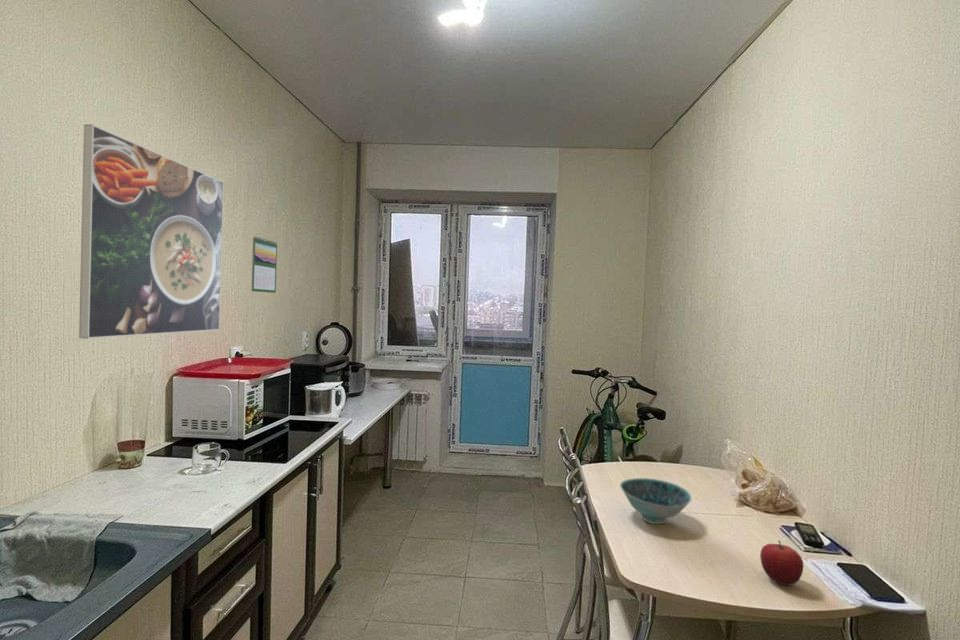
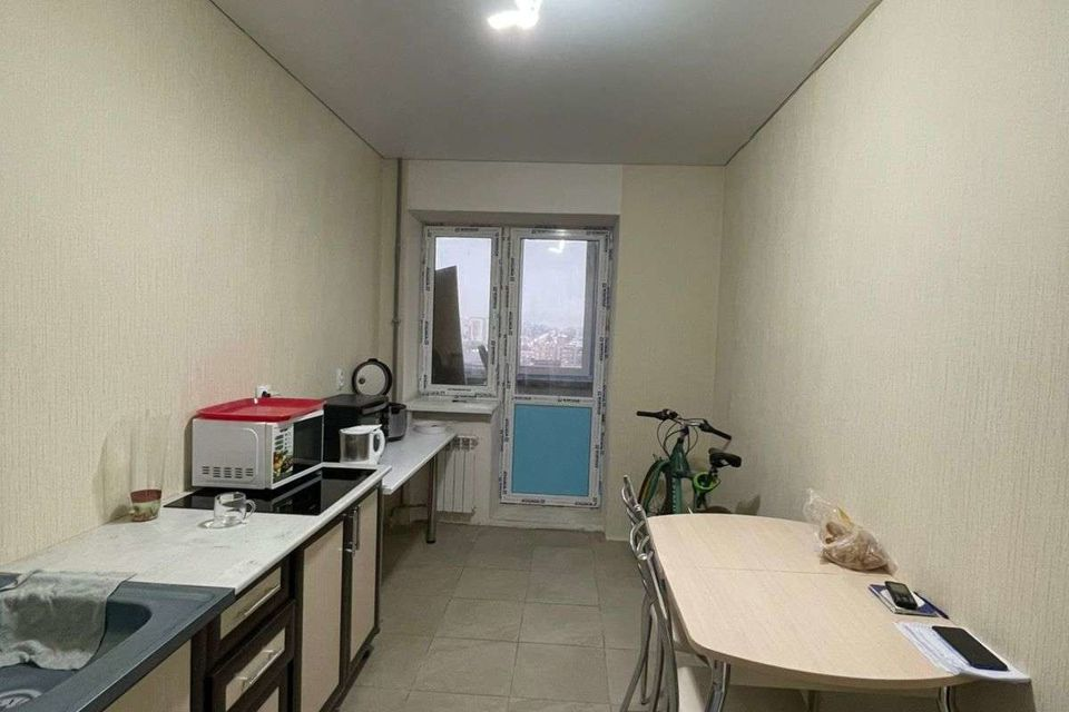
- fruit [759,540,804,587]
- calendar [250,235,278,294]
- bowl [619,477,693,525]
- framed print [78,123,225,340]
